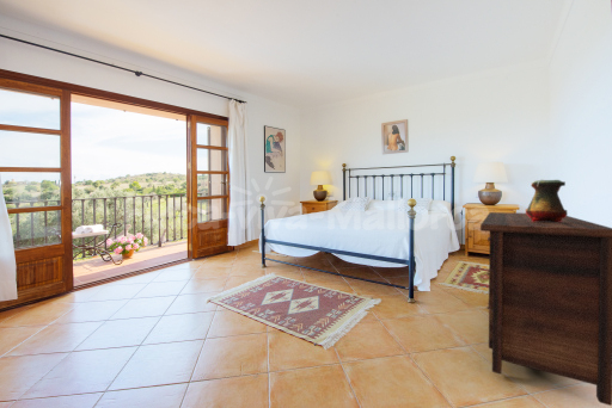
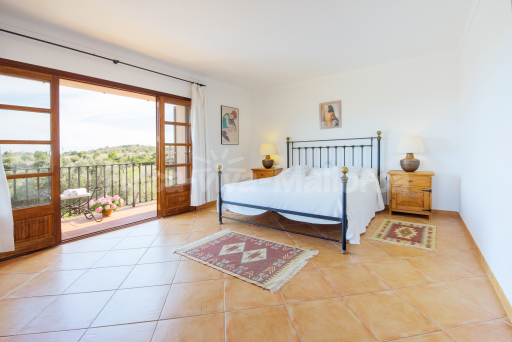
- dresser [479,211,612,407]
- vase [525,179,569,223]
